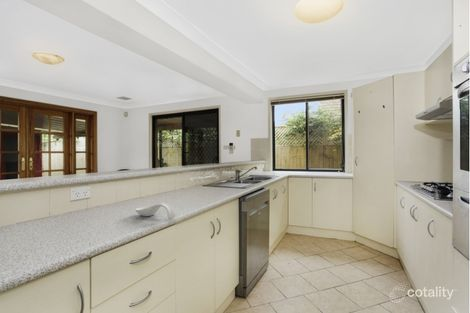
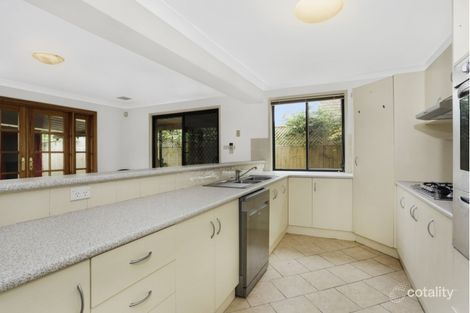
- spoon rest [135,202,176,220]
